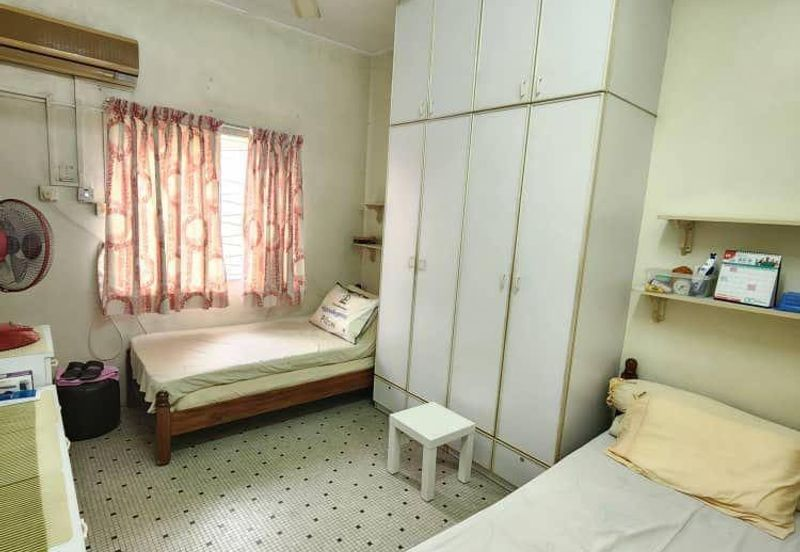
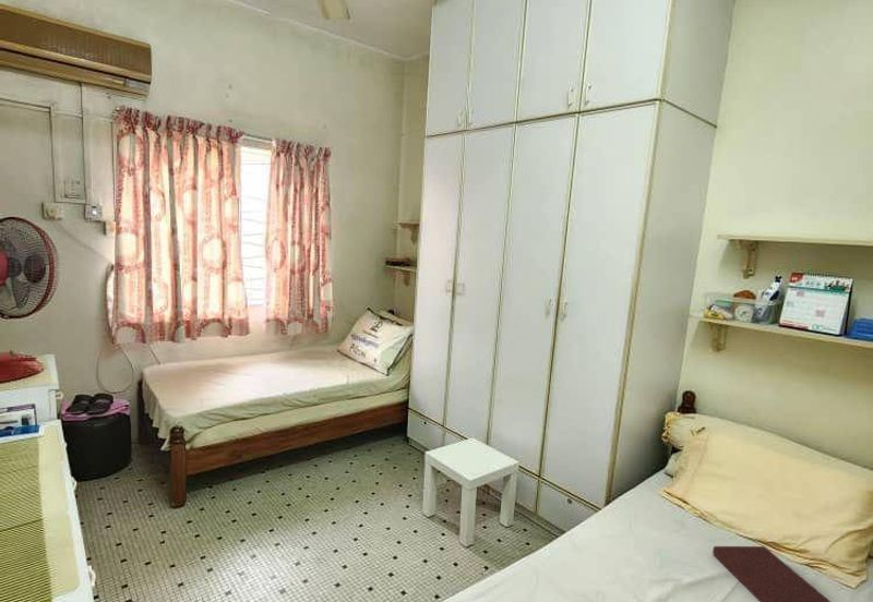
+ notebook [711,545,832,602]
